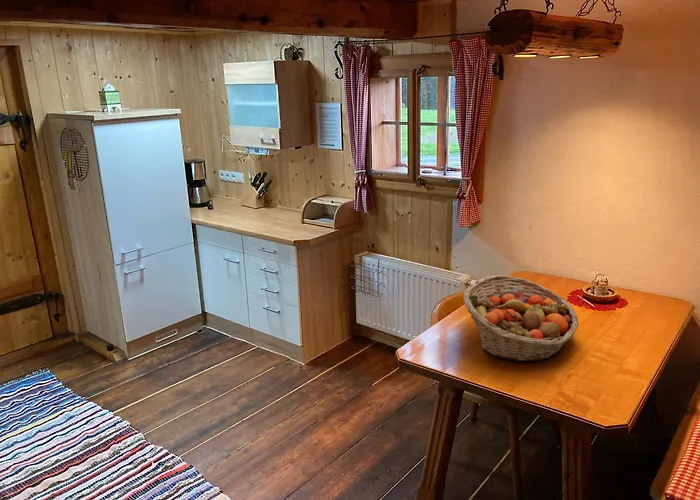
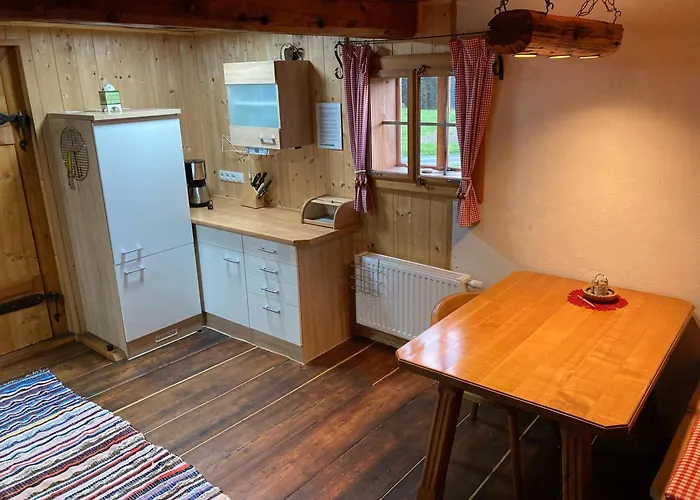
- fruit basket [463,274,580,363]
